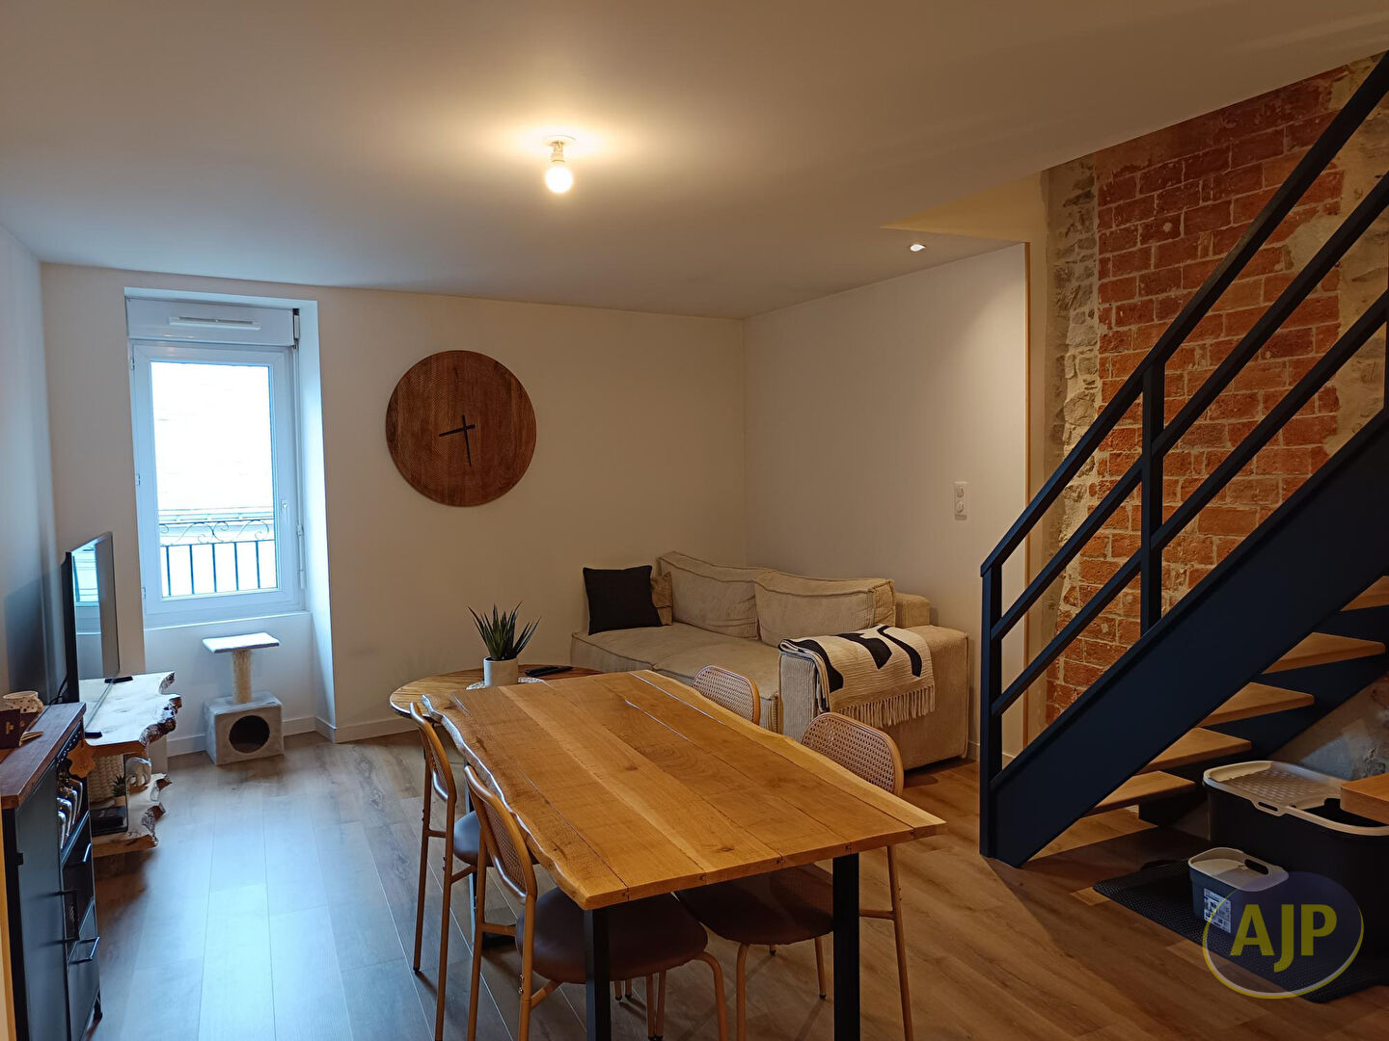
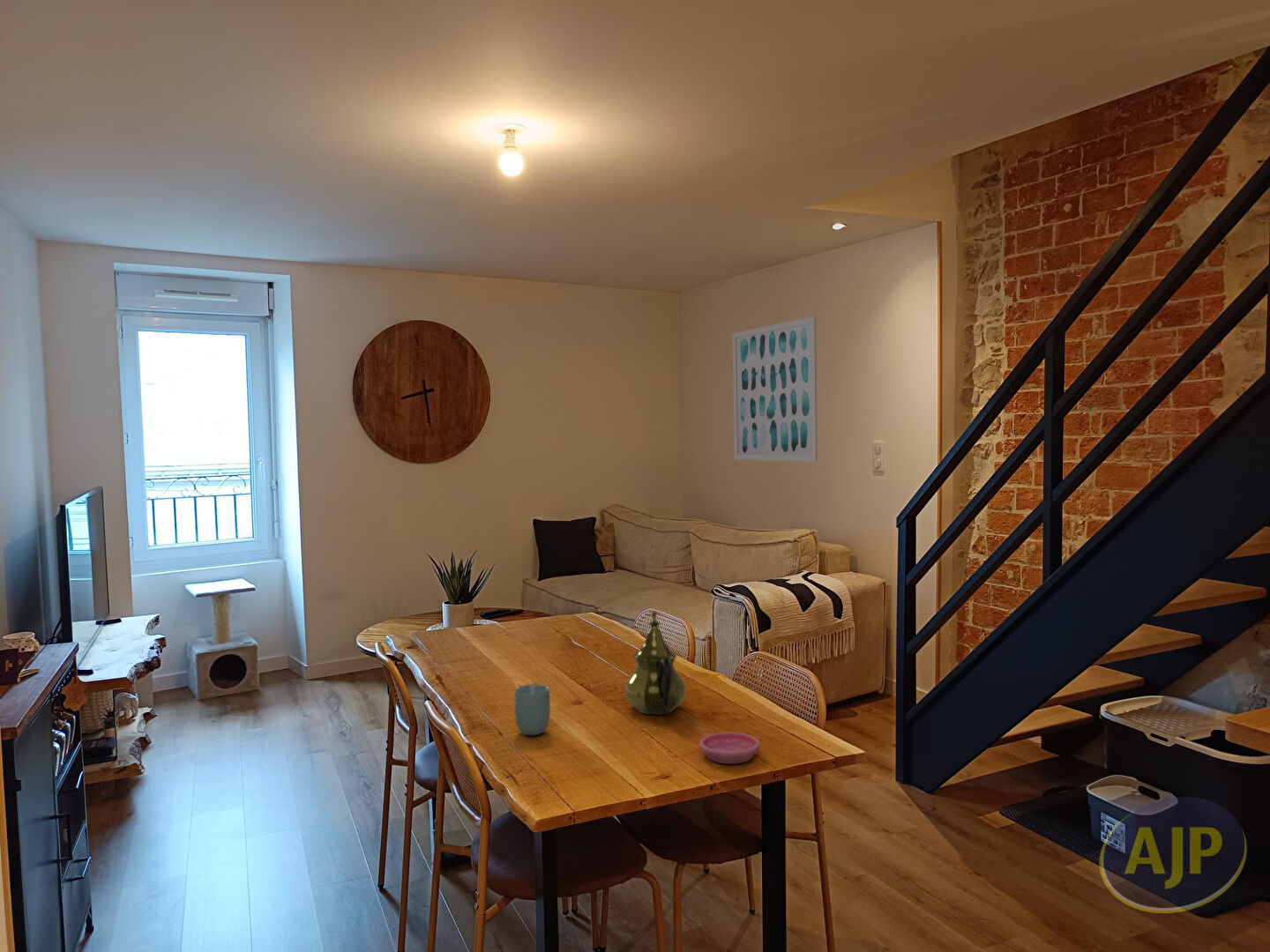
+ saucer [699,732,760,765]
+ teapot [624,610,687,716]
+ cup [513,683,551,736]
+ wall art [732,316,818,463]
